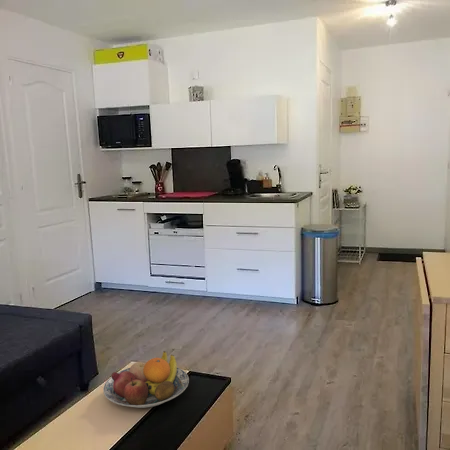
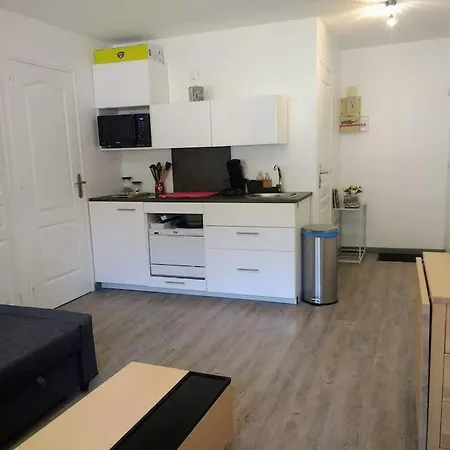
- fruit bowl [102,350,190,409]
